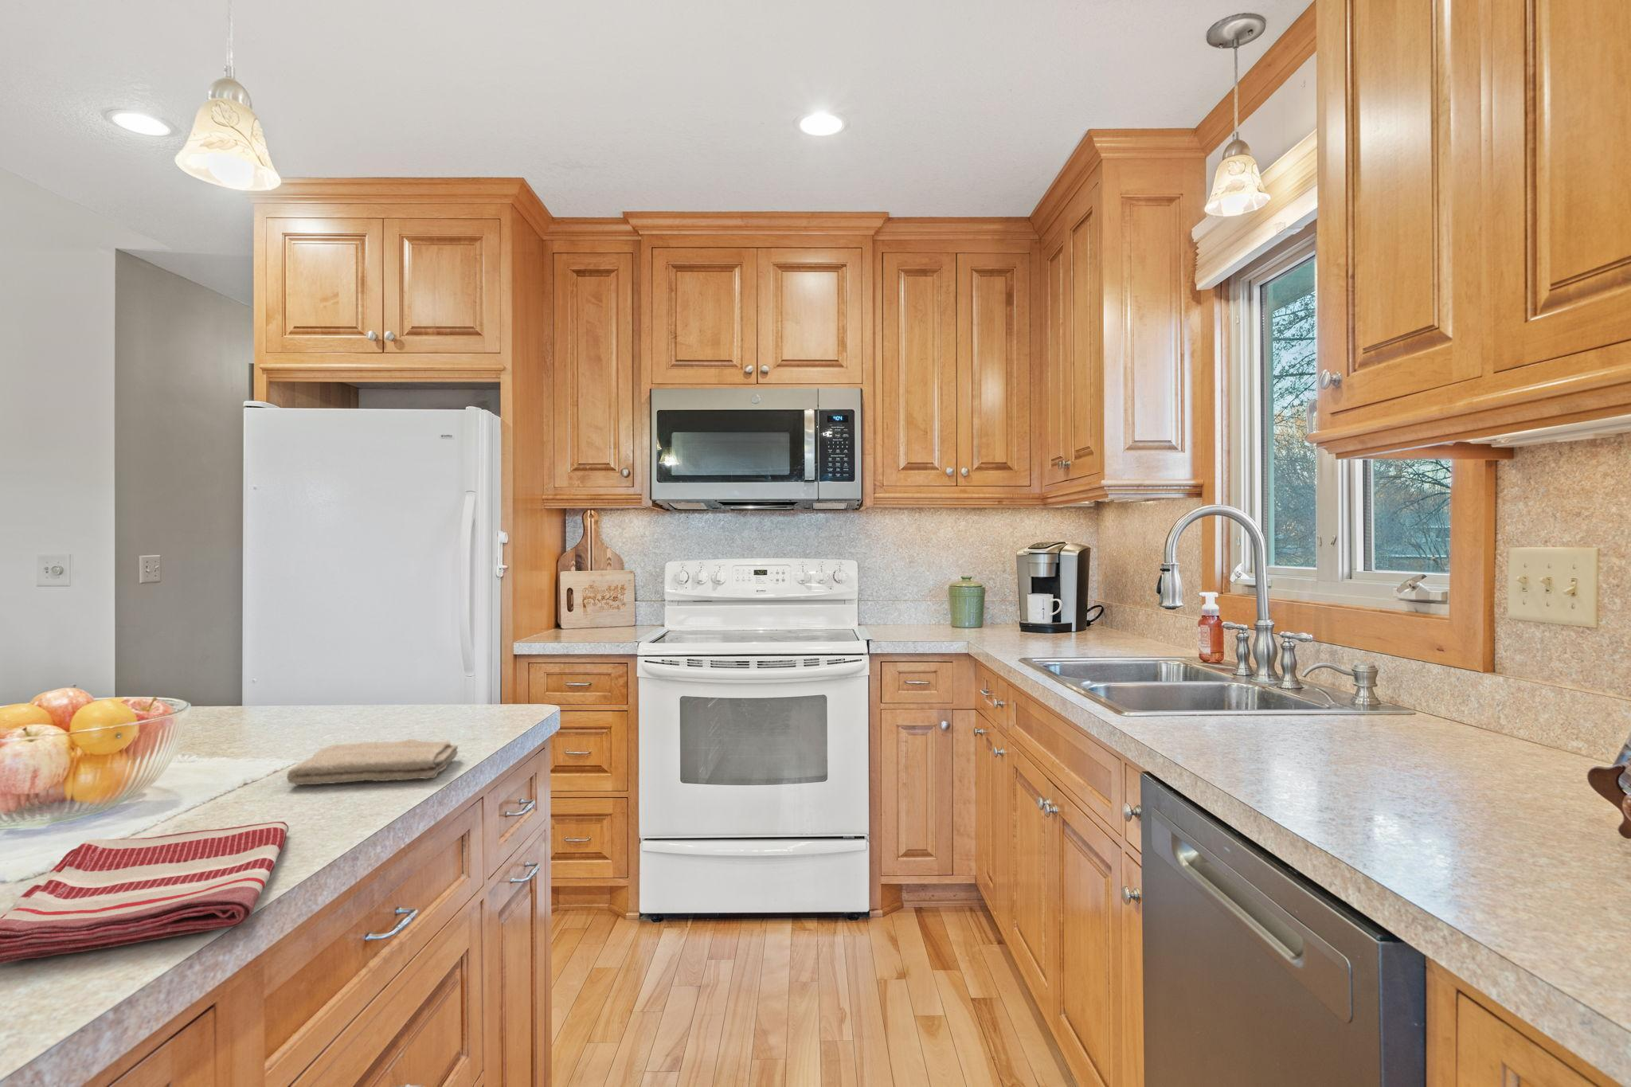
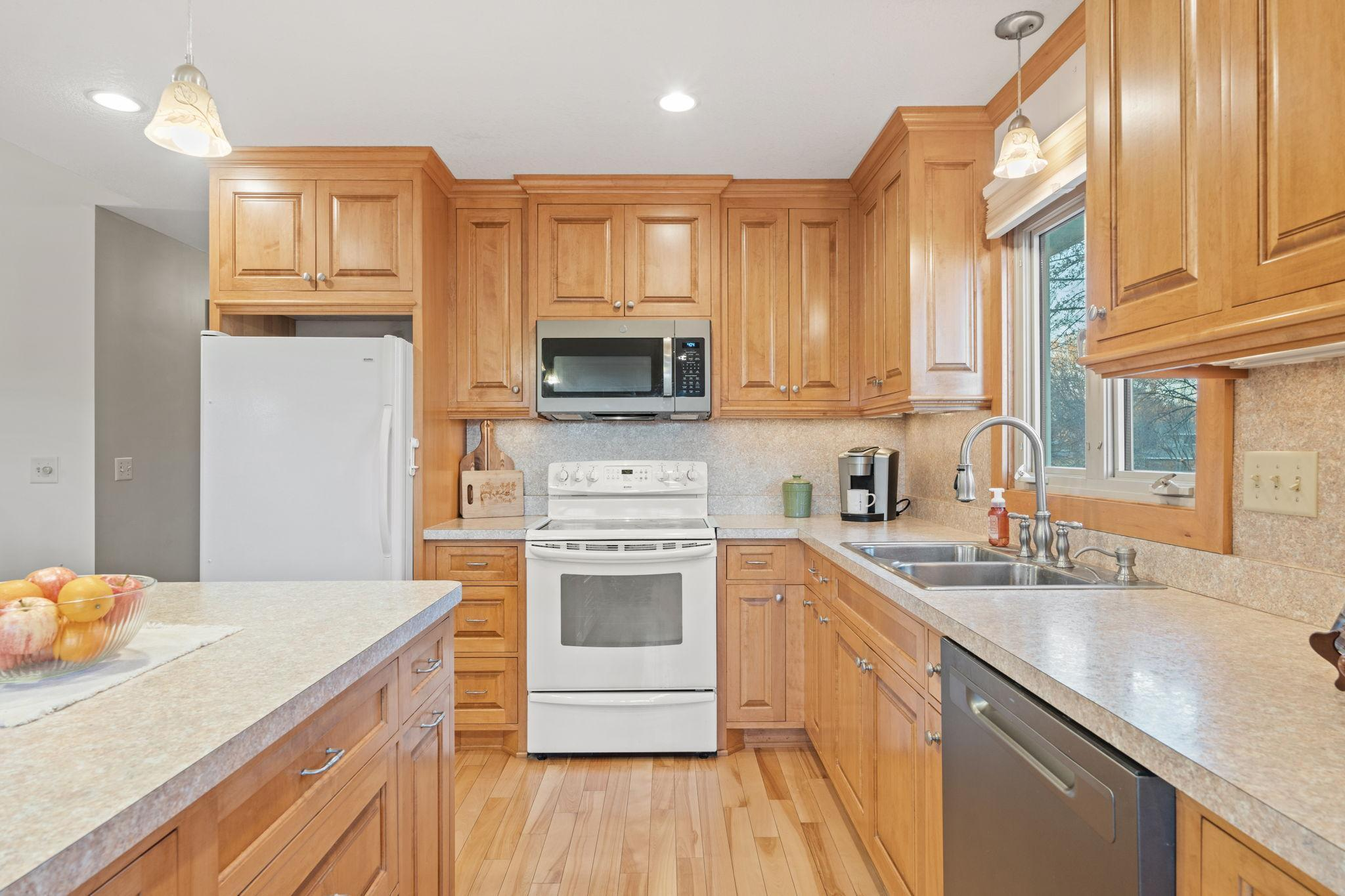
- washcloth [286,738,458,786]
- dish towel [0,821,289,964]
